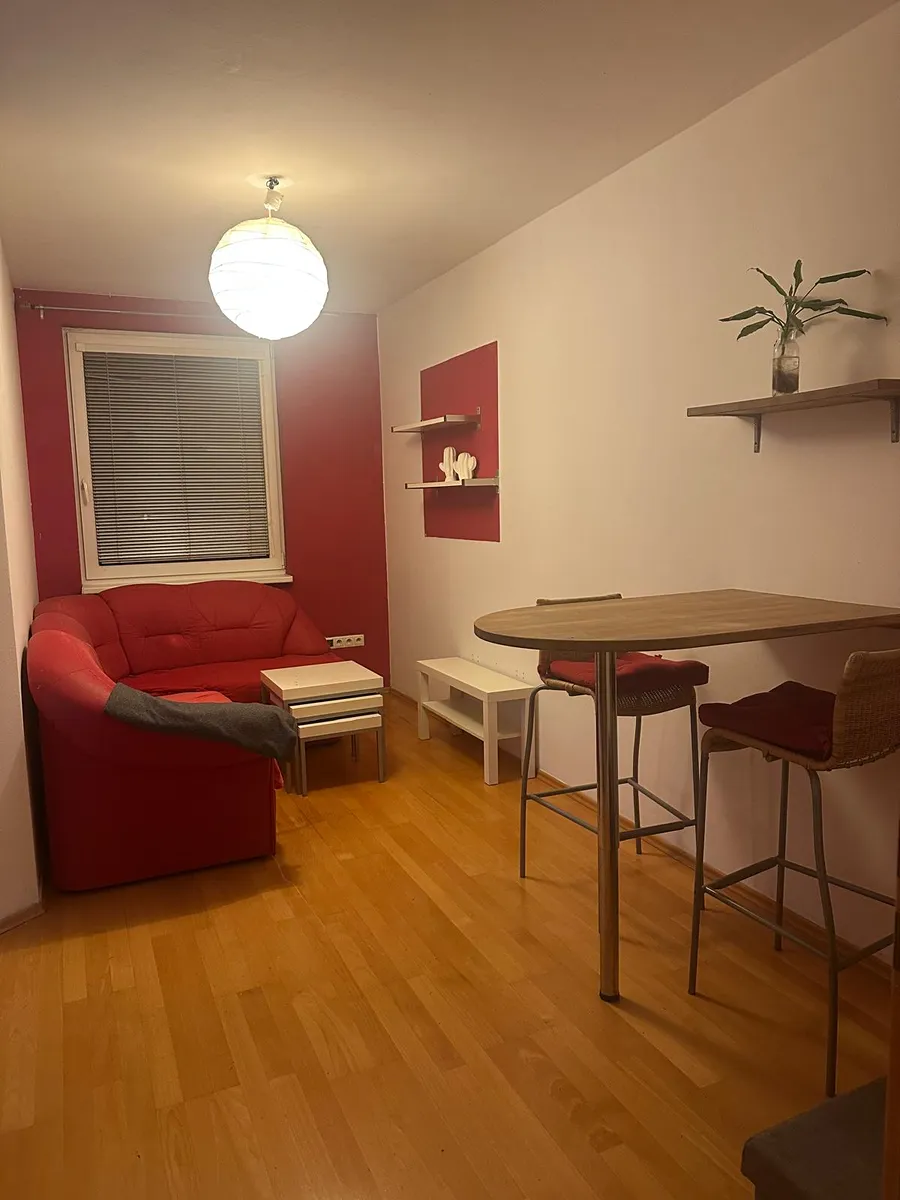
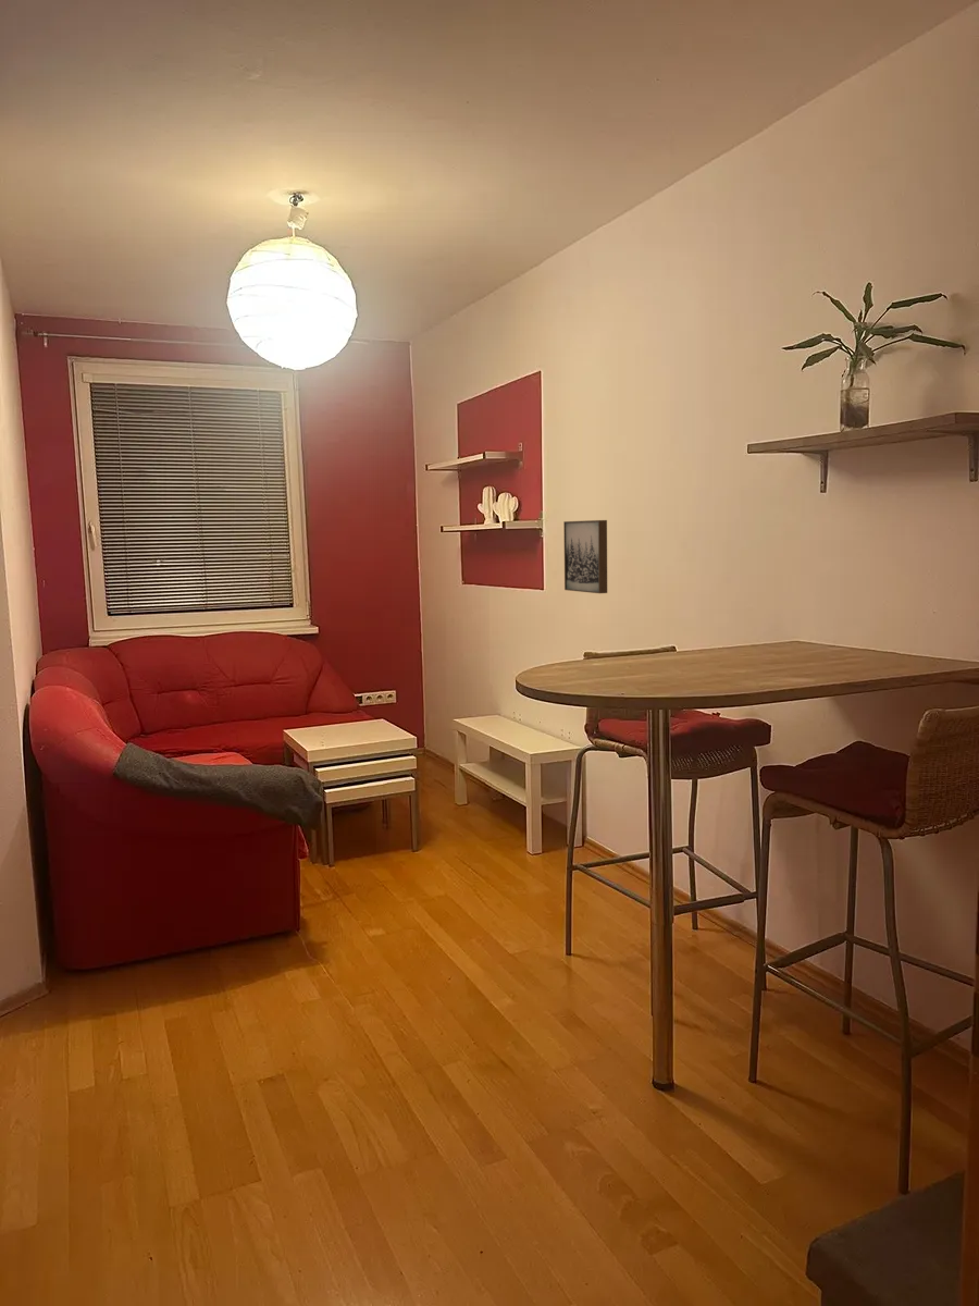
+ wall art [562,519,608,594]
